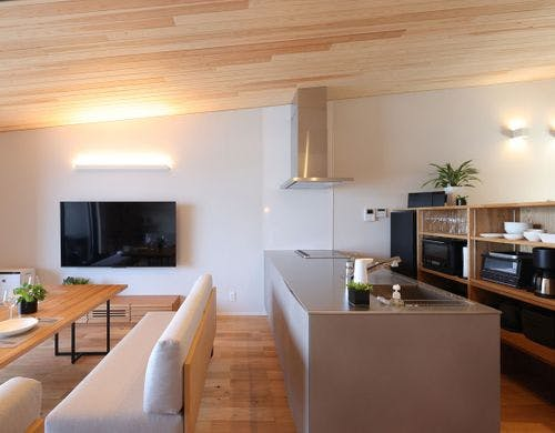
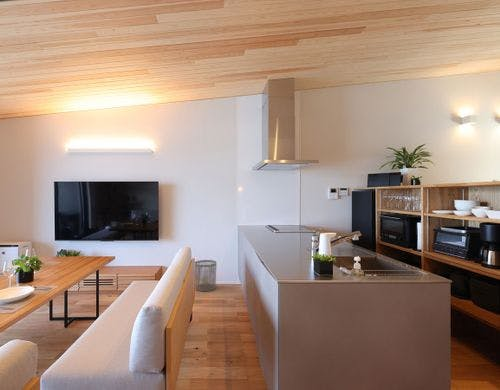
+ waste bin [194,259,217,292]
